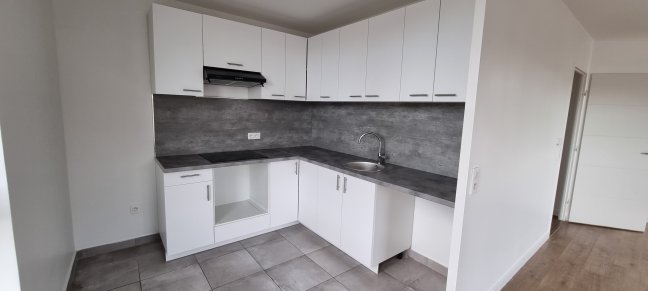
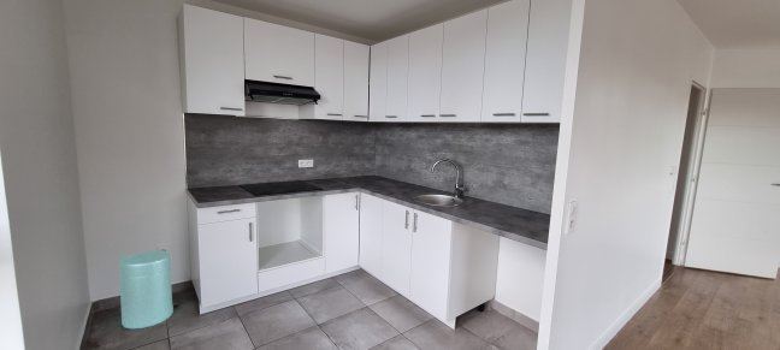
+ trash can [118,249,181,330]
